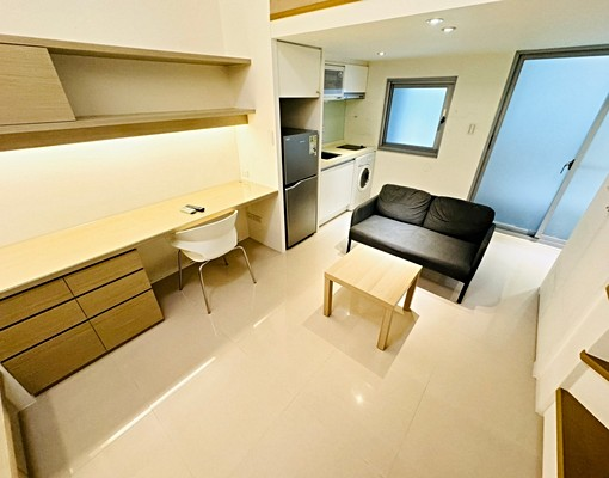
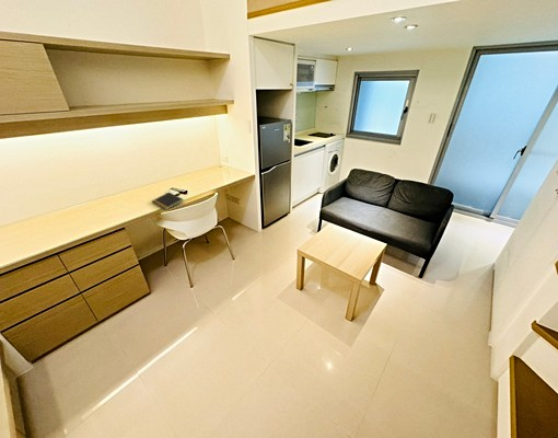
+ notepad [150,191,185,211]
